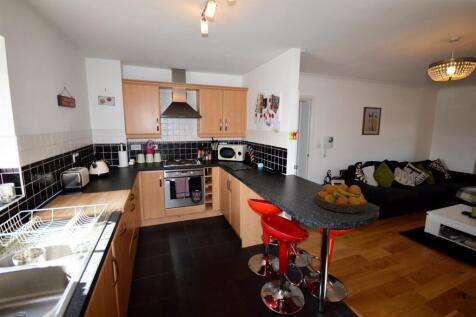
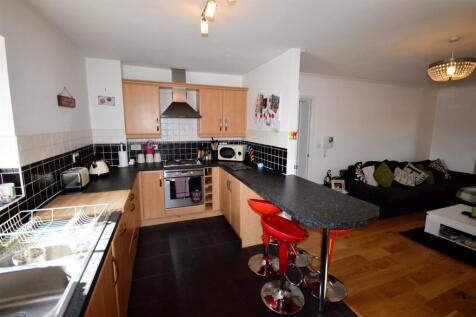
- wall art [361,106,383,136]
- fruit bowl [314,183,368,214]
